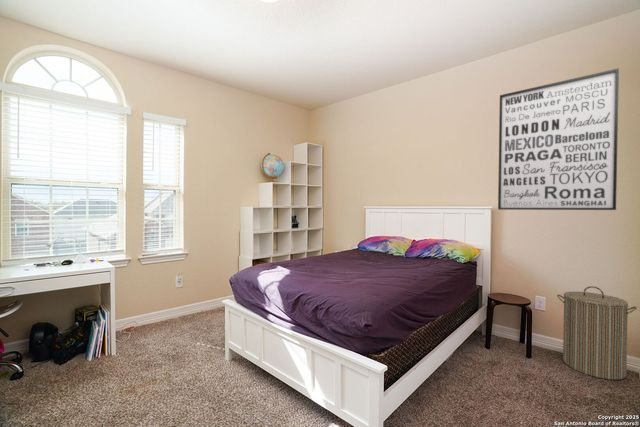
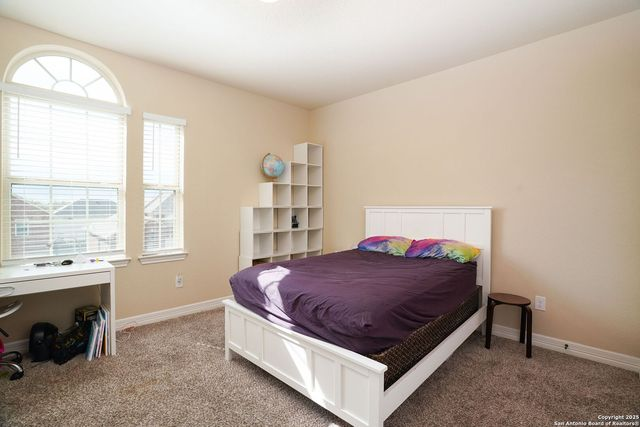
- laundry hamper [556,285,638,381]
- wall art [497,67,620,211]
